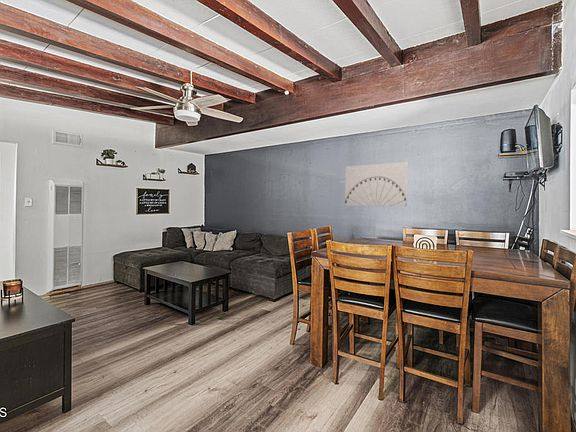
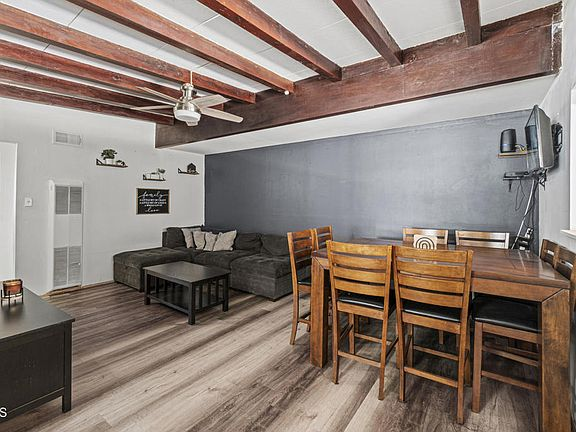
- wall art [344,161,409,207]
